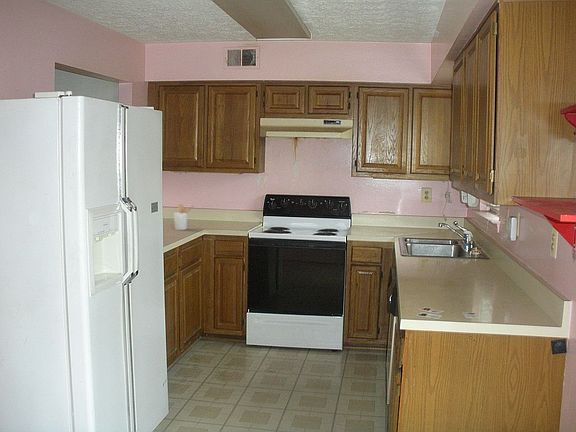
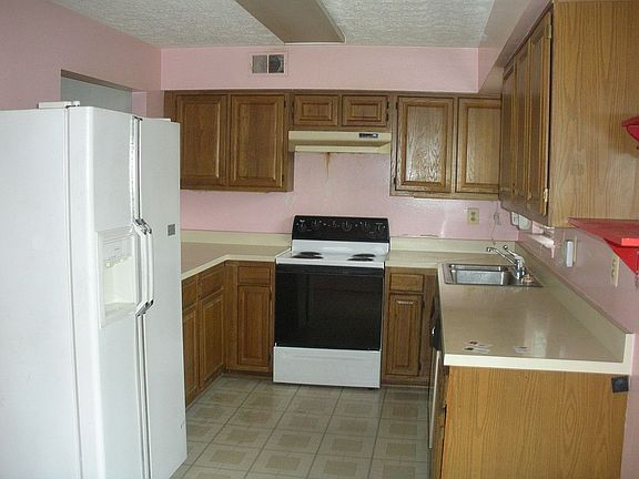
- utensil holder [173,203,194,231]
